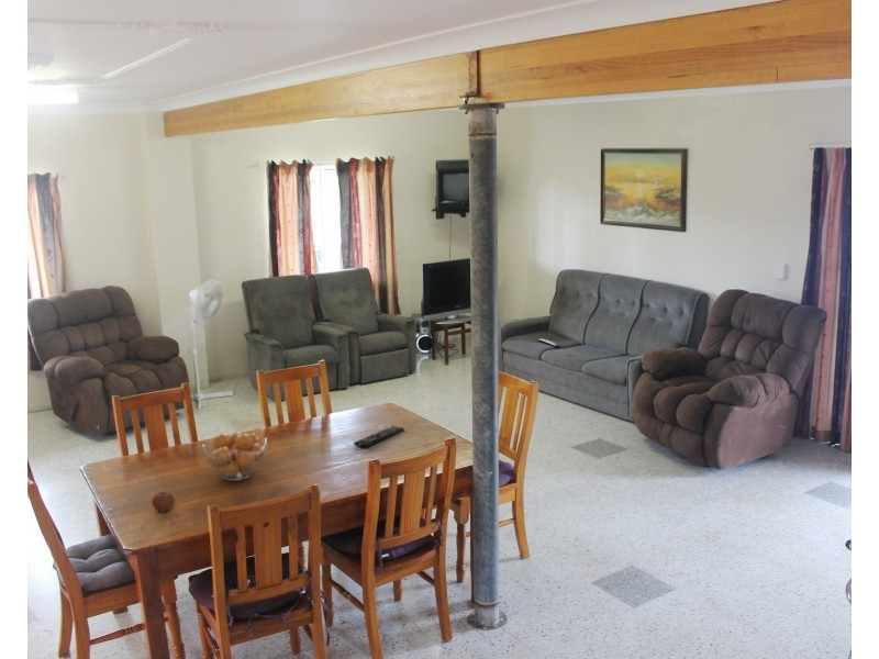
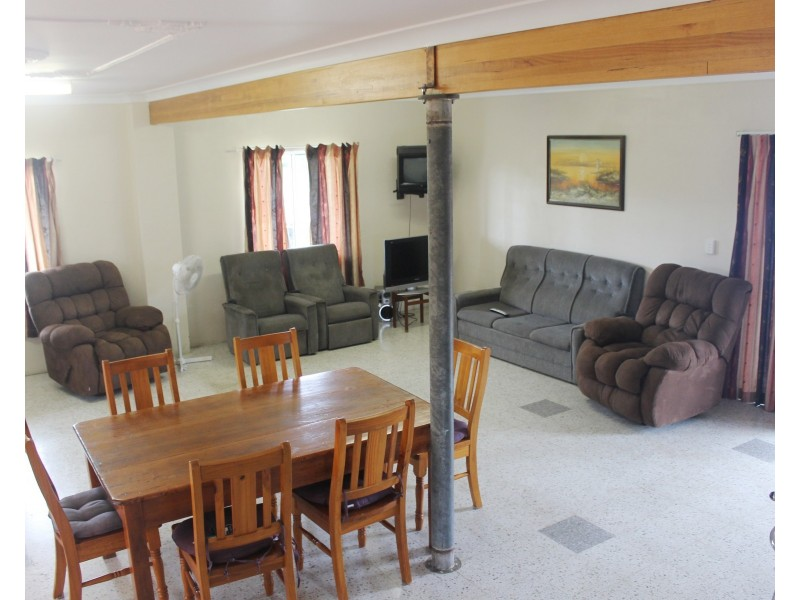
- remote control [353,425,405,448]
- apple [152,490,176,513]
- fruit basket [202,431,268,482]
